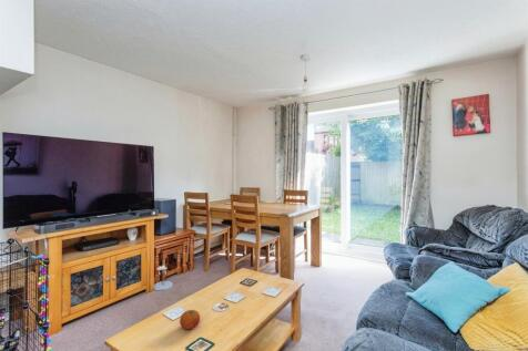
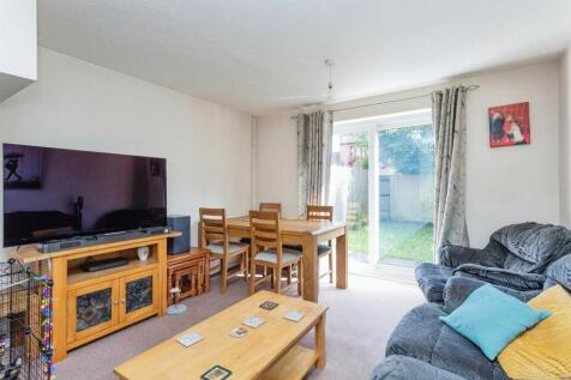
- fruit [179,309,201,330]
